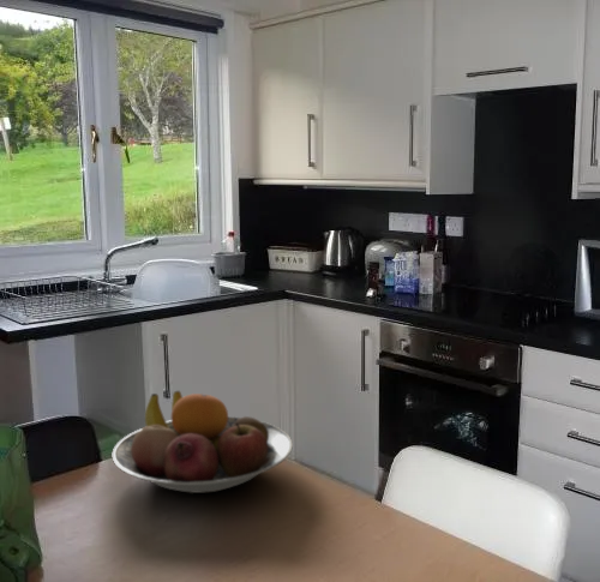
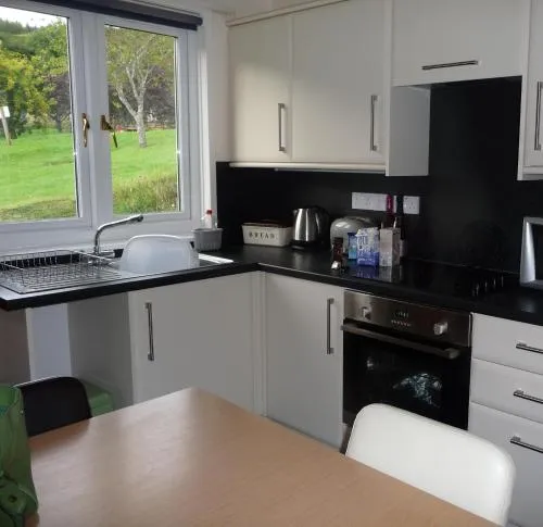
- fruit bowl [112,390,294,494]
